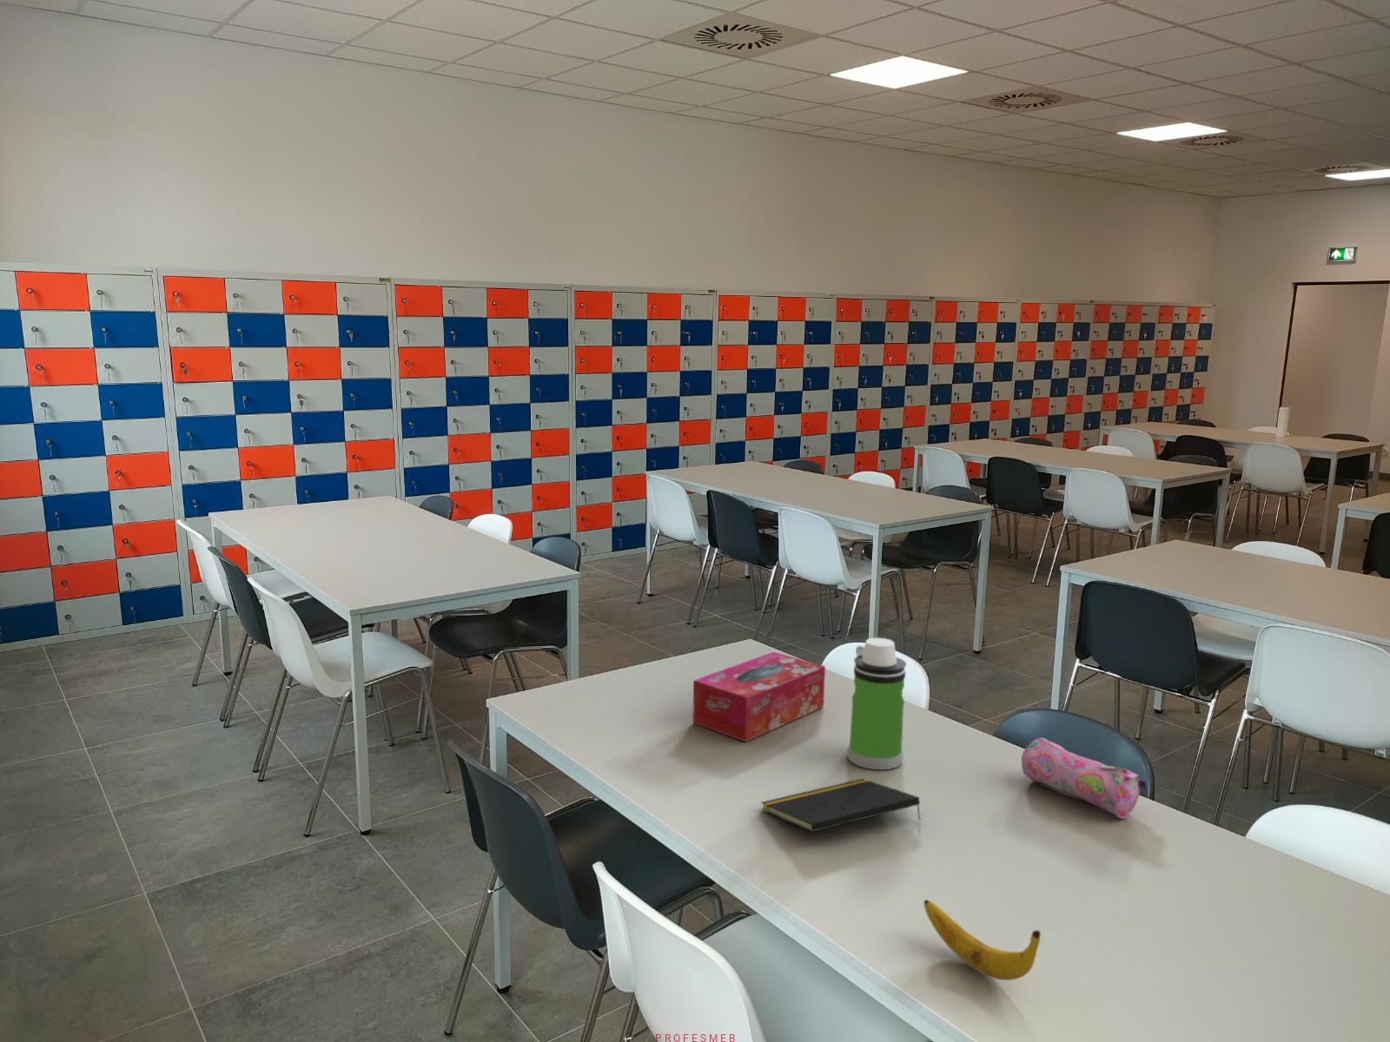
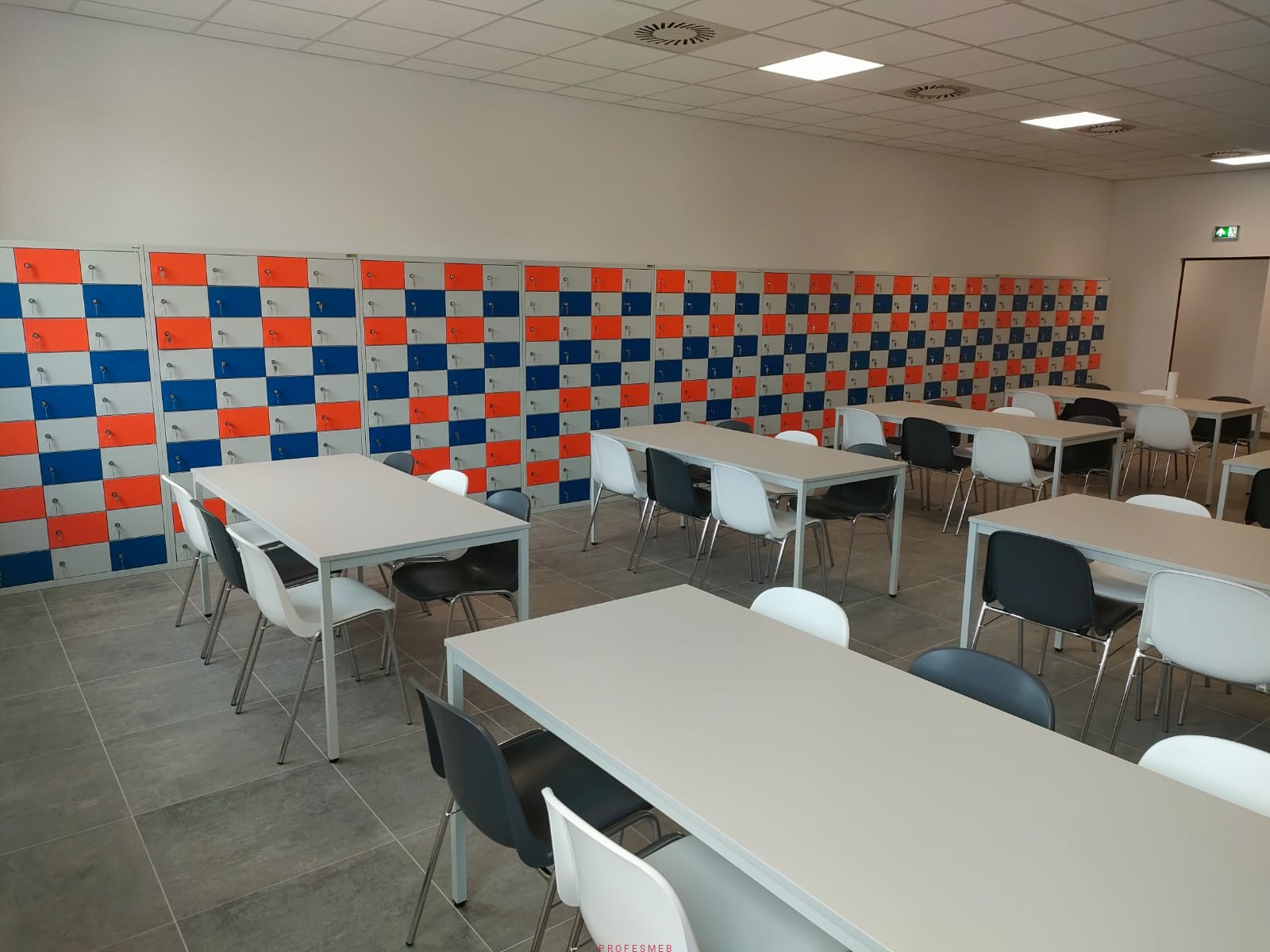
- pencil case [1021,738,1148,820]
- water bottle [846,637,907,771]
- notepad [761,778,920,833]
- tissue box [692,651,826,742]
- banana [923,899,1042,981]
